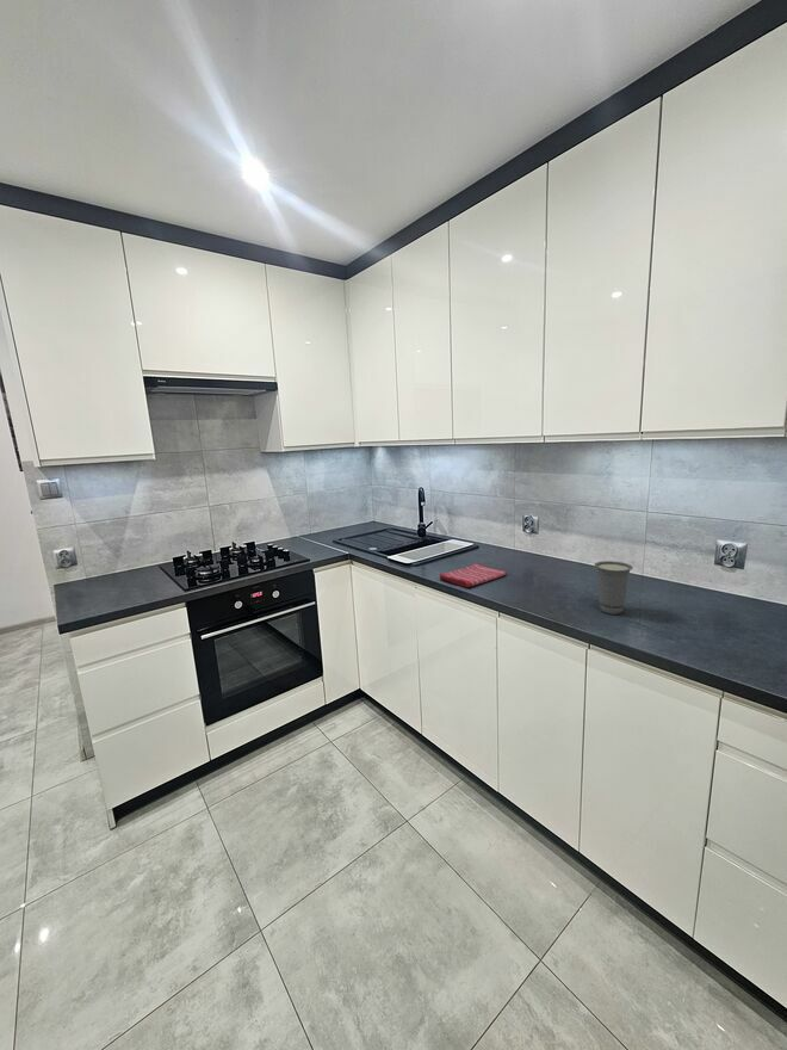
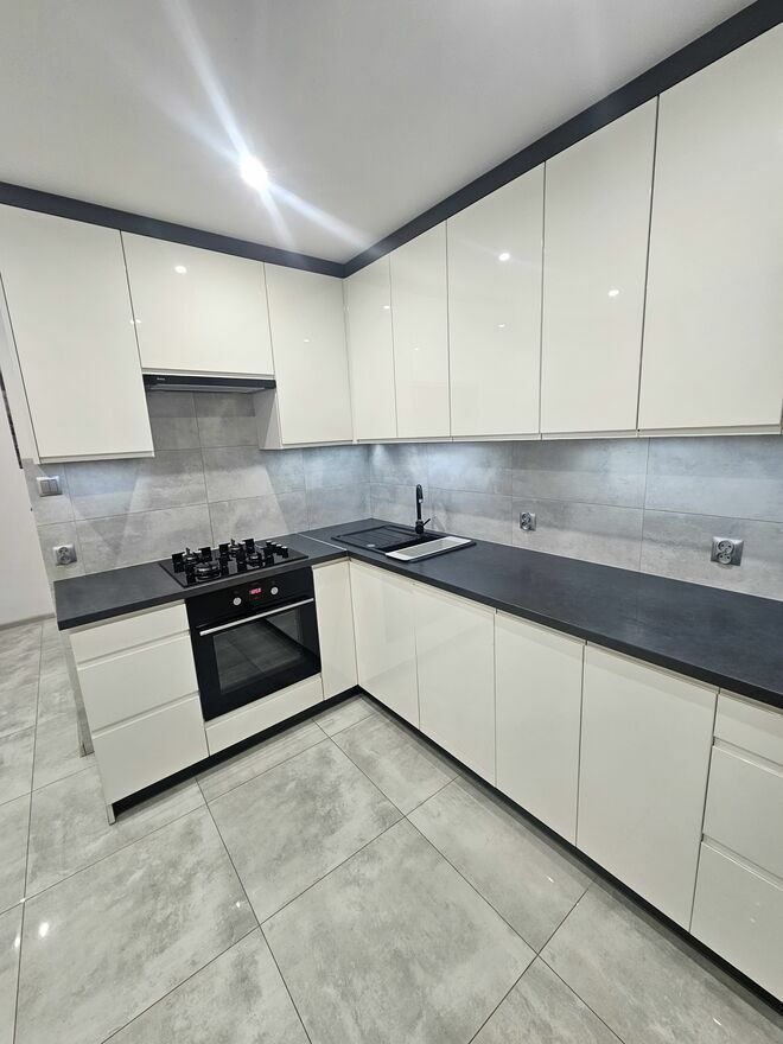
- cup [594,560,634,616]
- dish towel [439,562,508,588]
